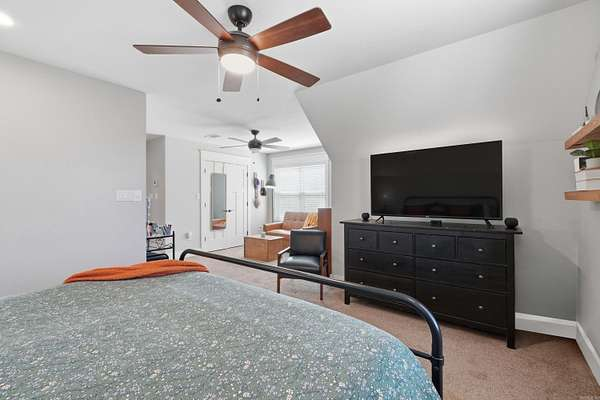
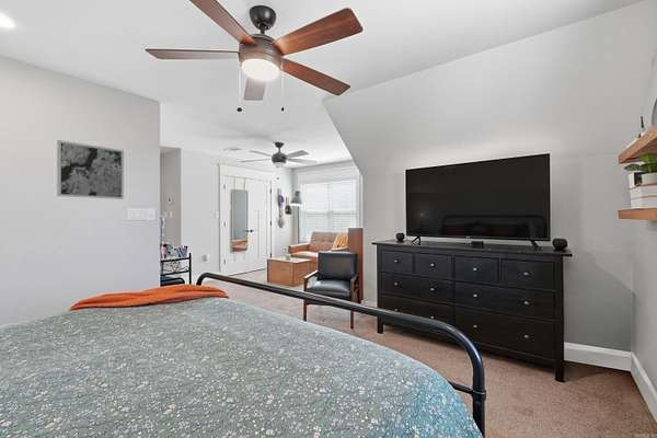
+ wall art [56,139,125,200]
